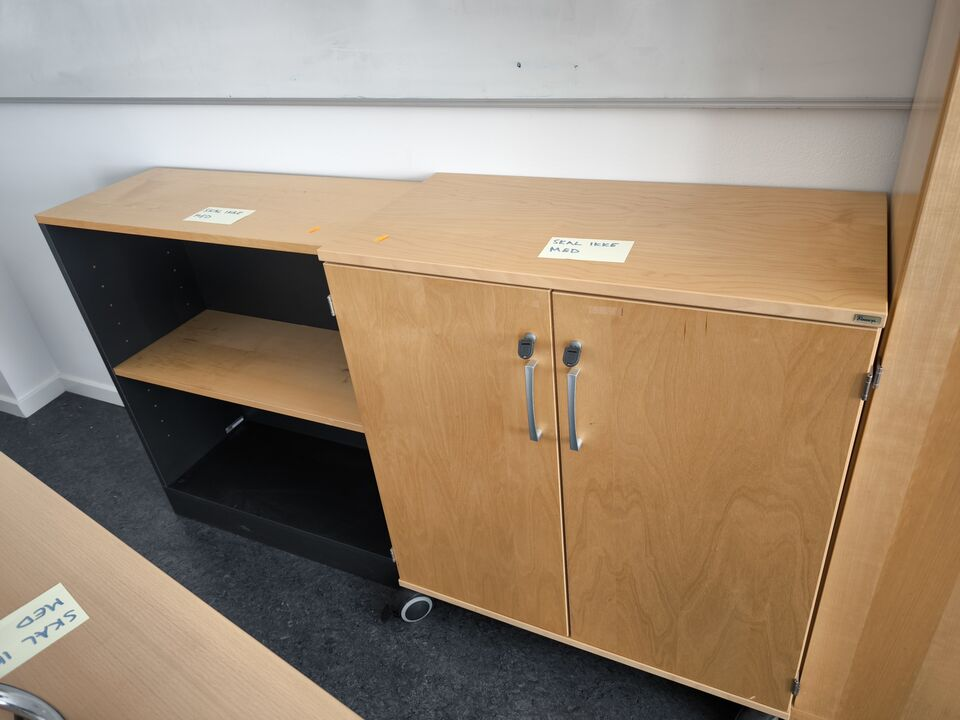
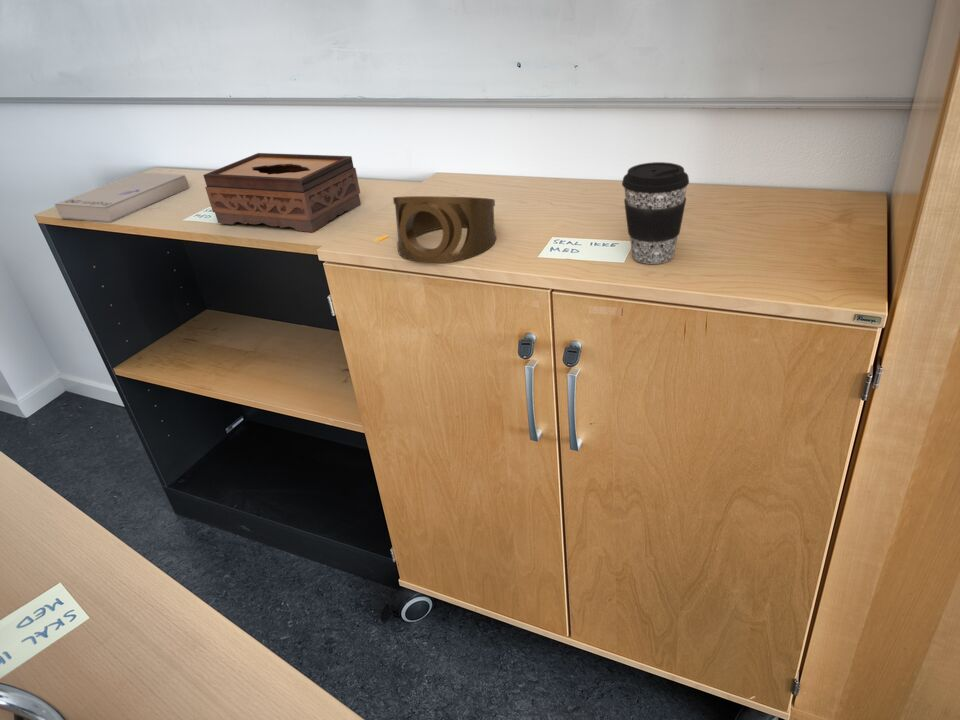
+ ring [392,195,497,264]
+ tissue box [202,152,362,233]
+ book [54,172,190,224]
+ coffee cup [621,161,690,265]
